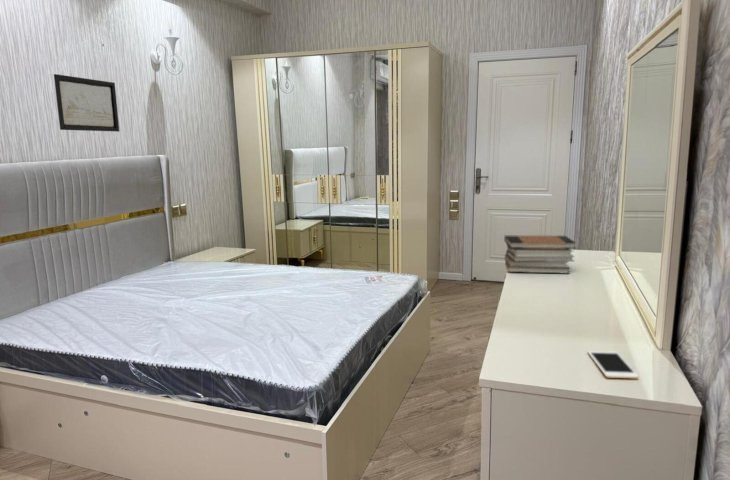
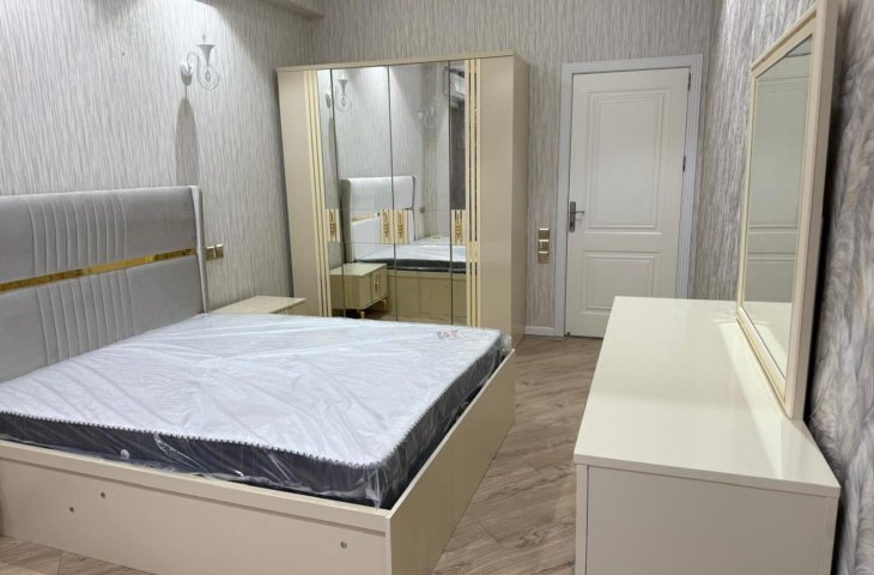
- book stack [503,235,577,275]
- cell phone [587,350,640,379]
- wall art [53,73,120,133]
